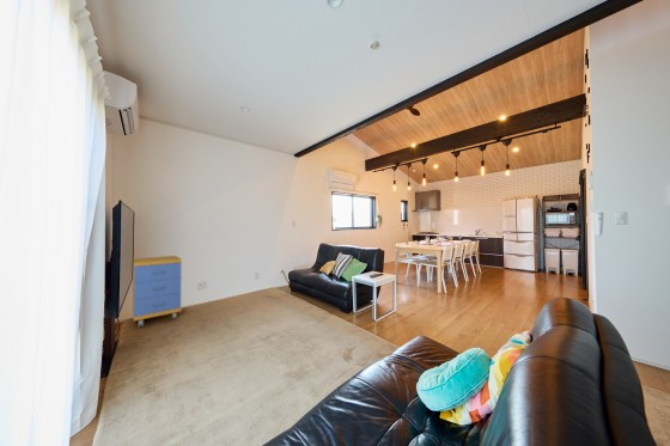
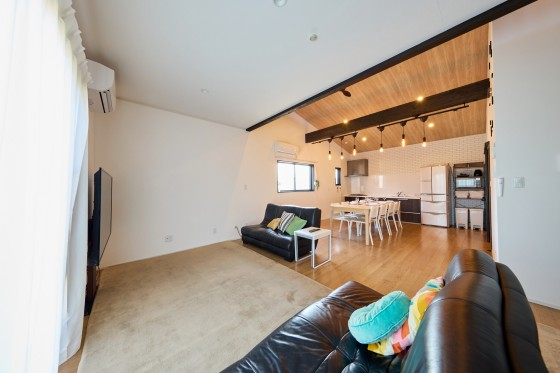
- storage cabinet [132,255,183,328]
